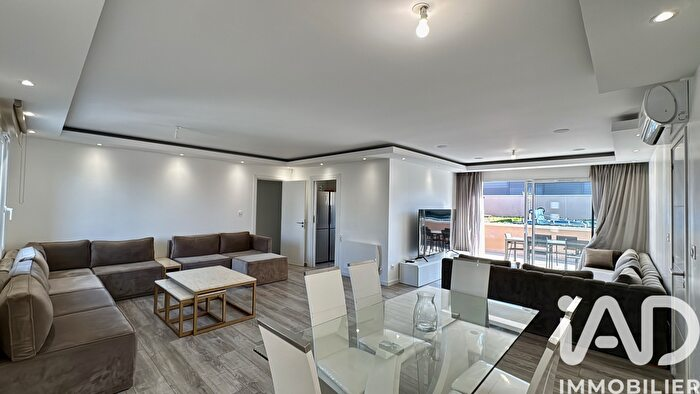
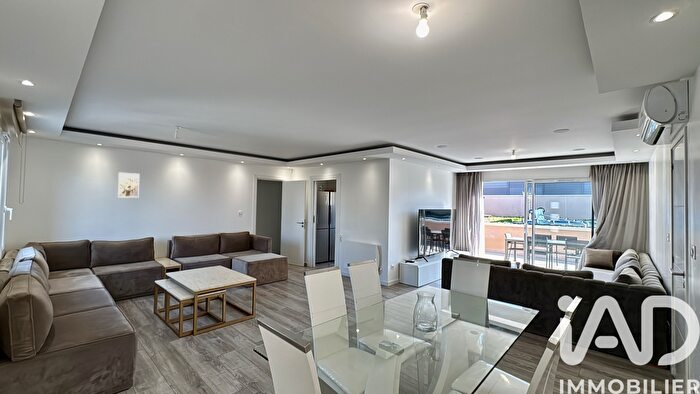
+ wall art [117,172,140,199]
